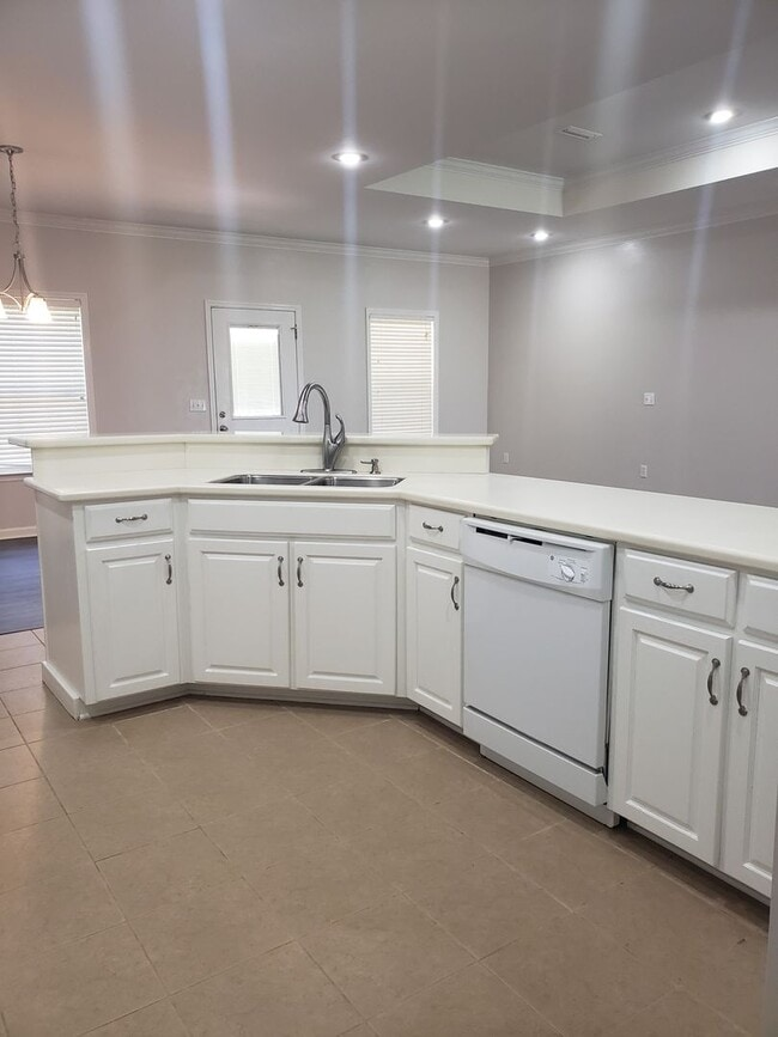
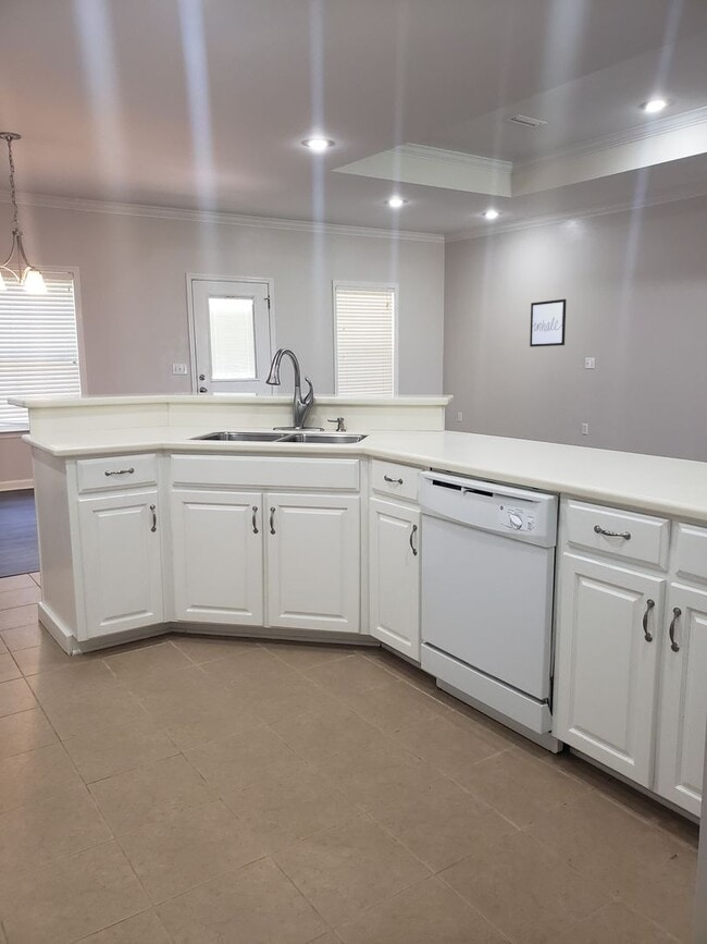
+ wall art [529,298,567,348]
